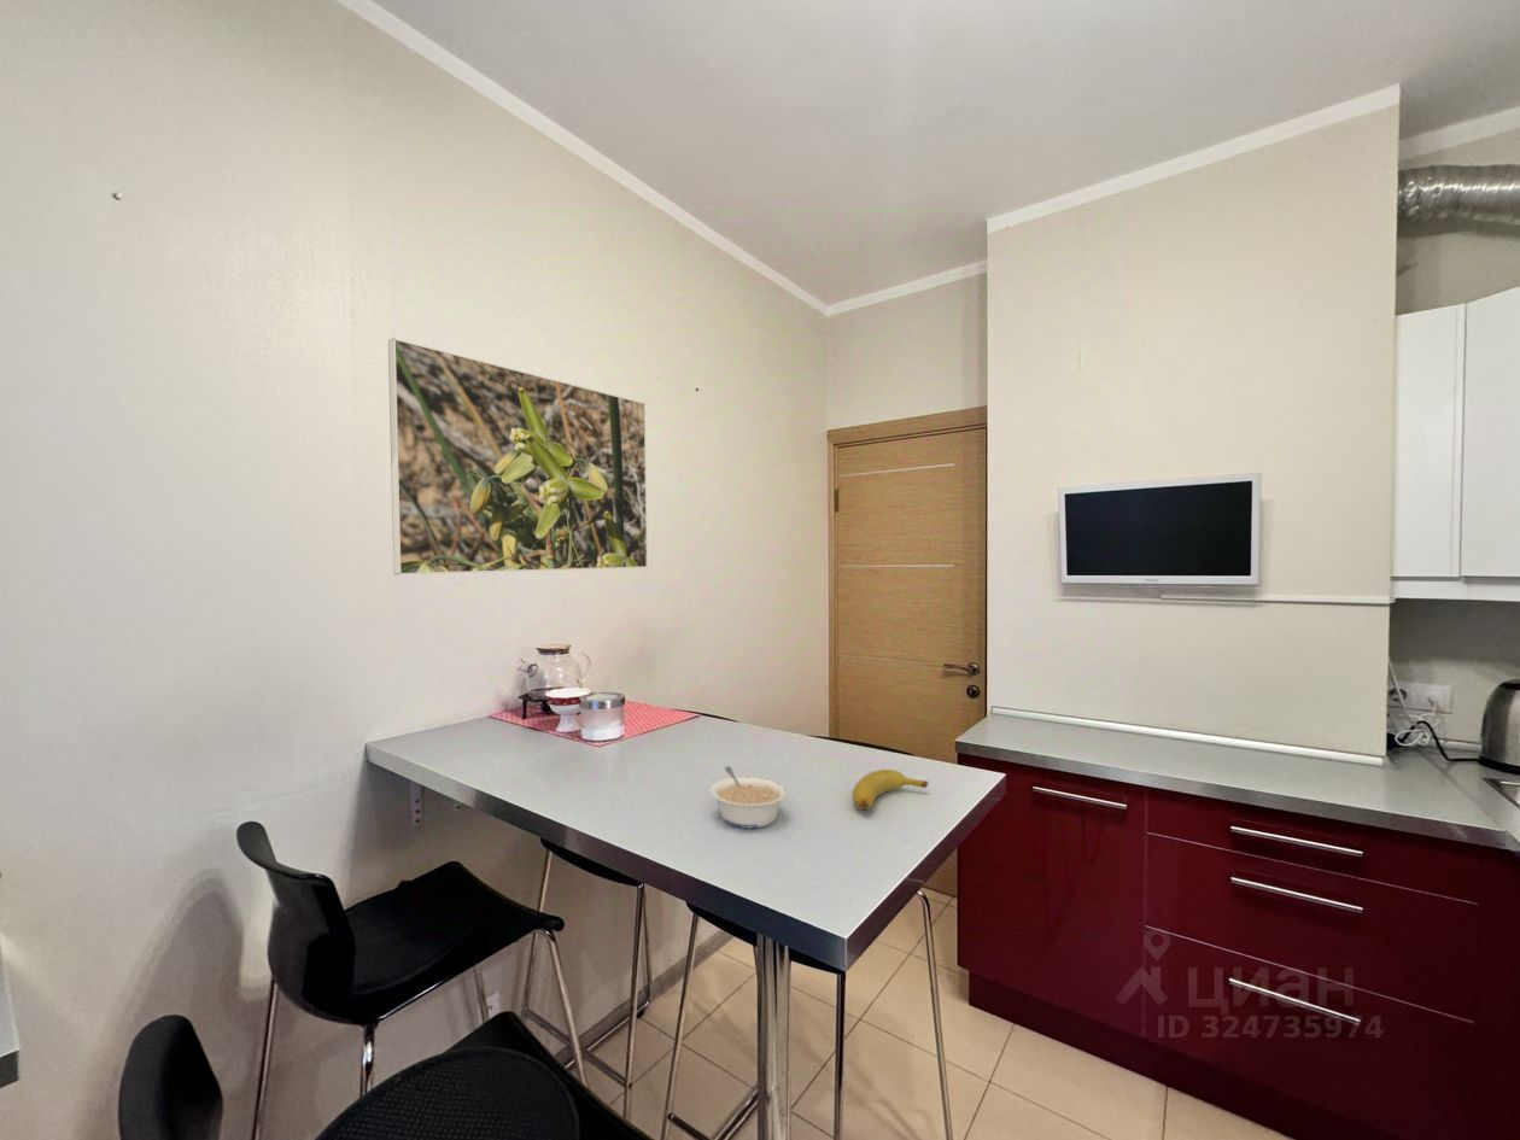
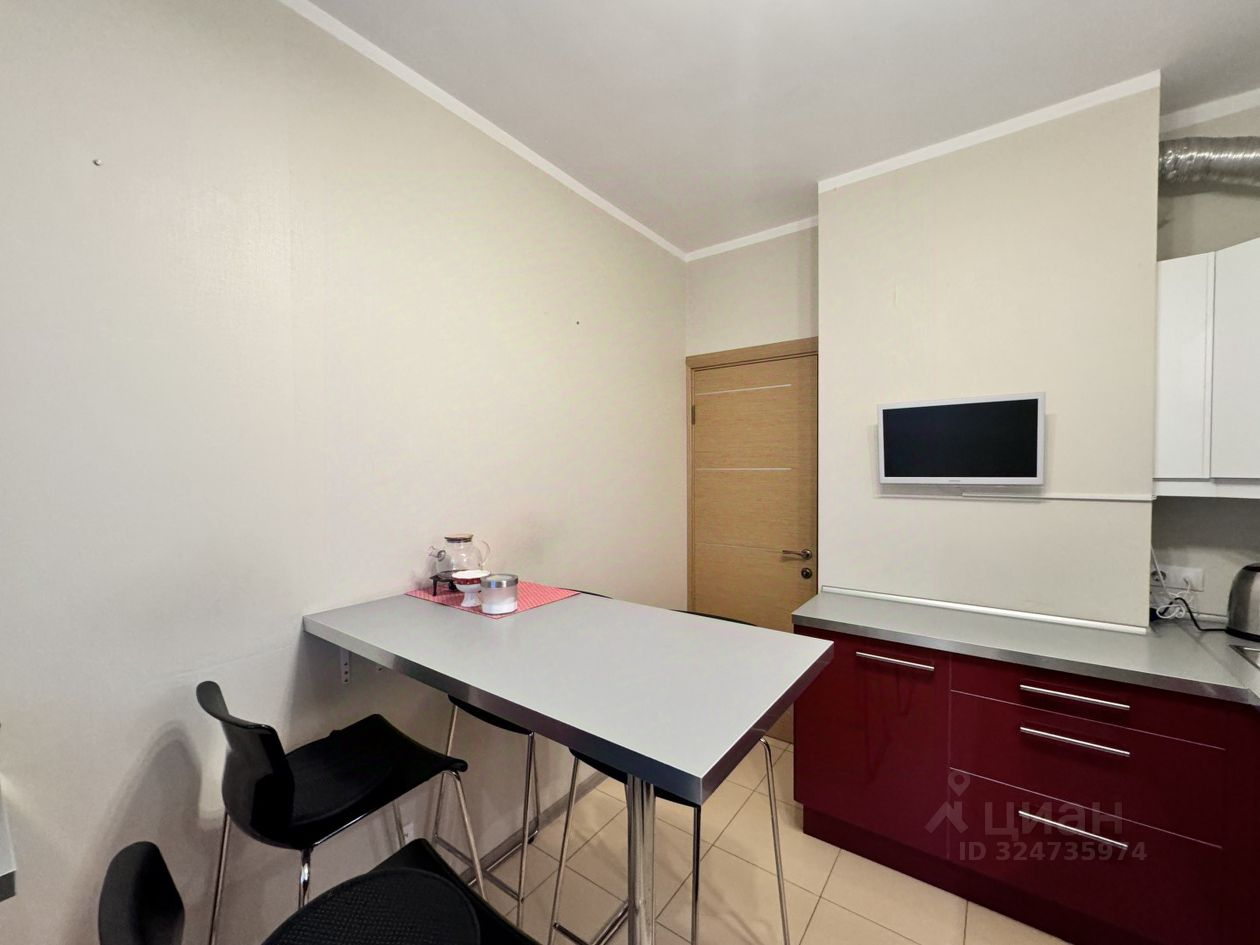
- legume [708,765,789,830]
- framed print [387,337,649,575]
- banana [850,768,929,811]
